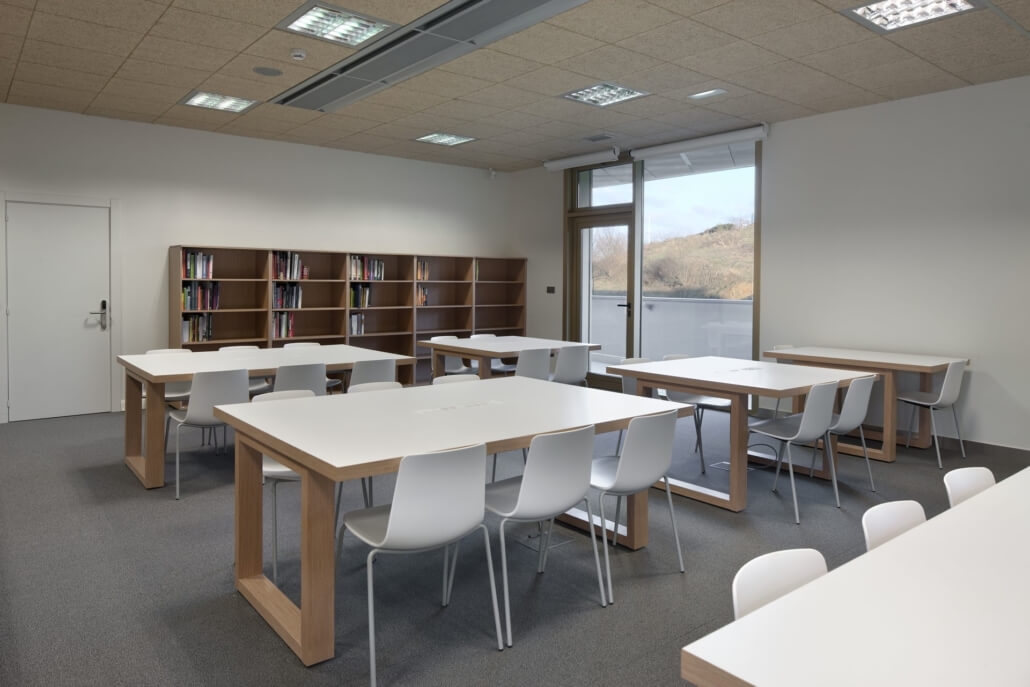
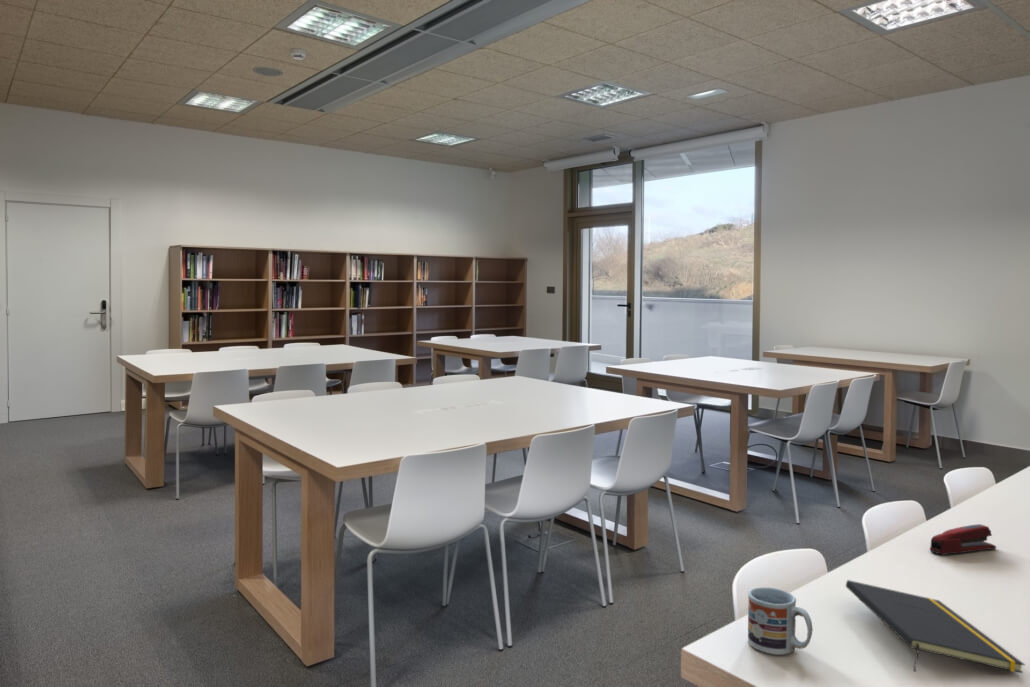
+ stapler [929,523,997,556]
+ cup [747,586,814,656]
+ notepad [845,579,1026,674]
